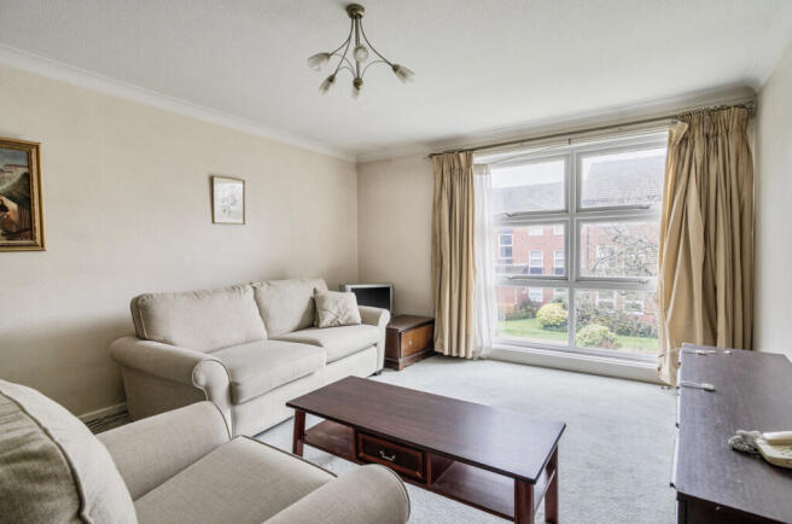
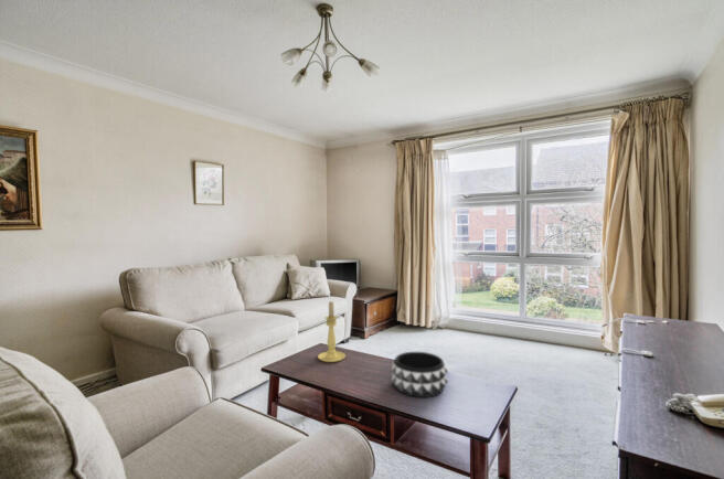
+ candle holder [317,300,347,363]
+ decorative bowl [390,351,449,398]
